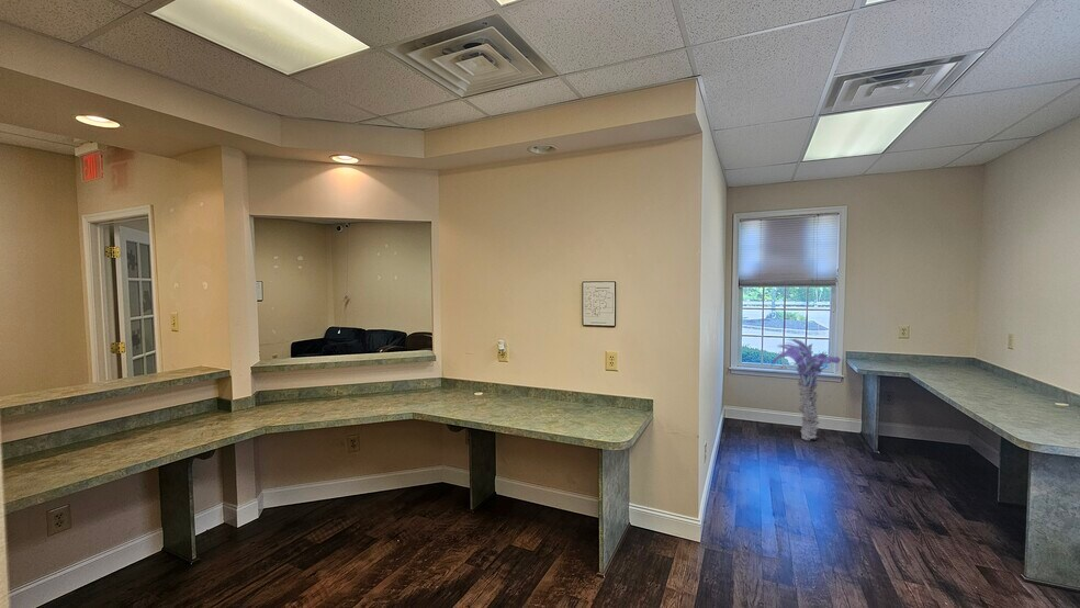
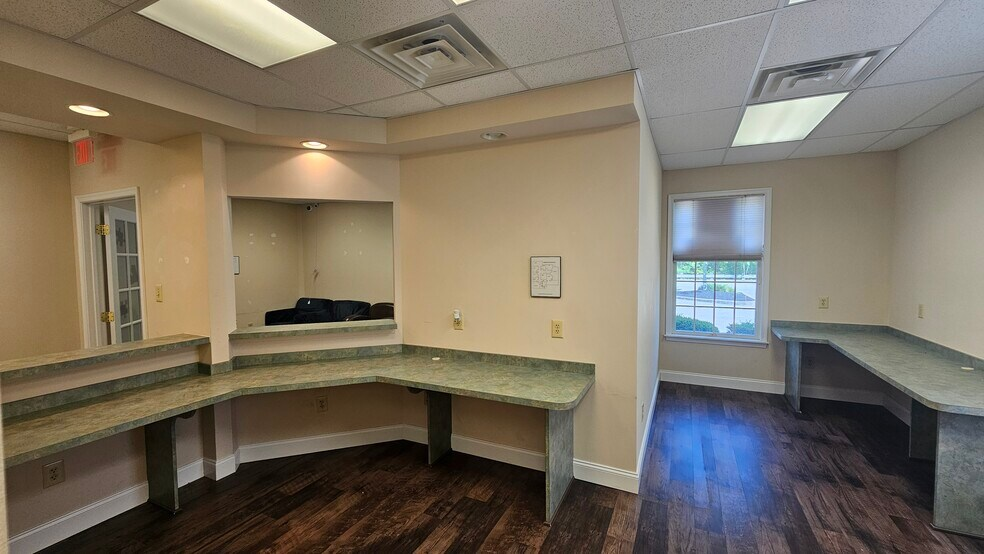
- palm tree [769,338,842,441]
